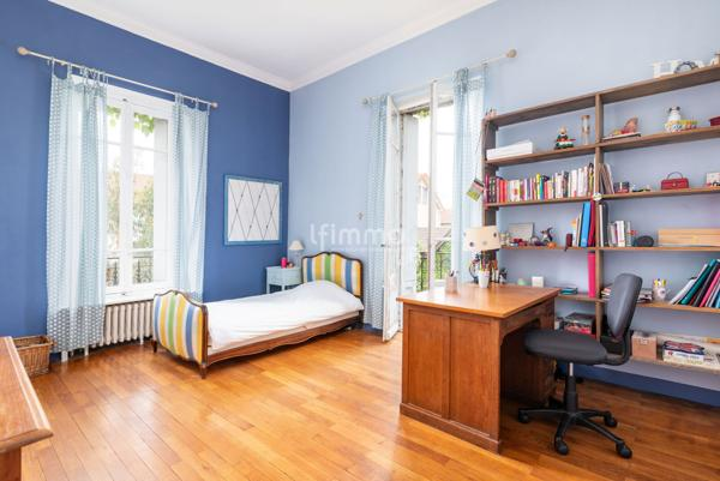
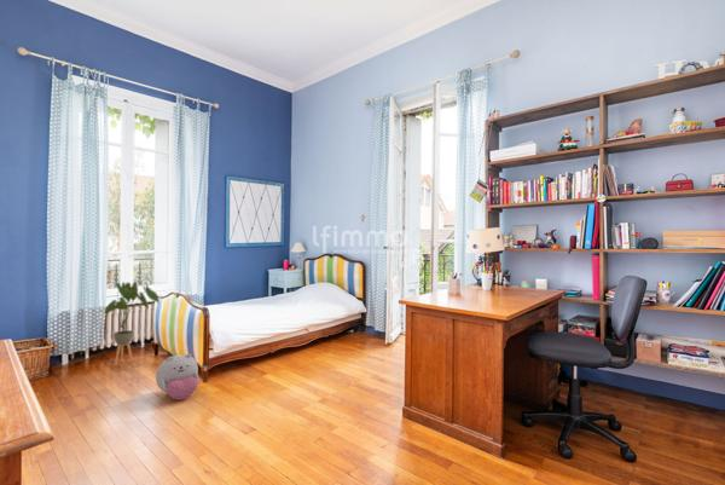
+ plush toy [155,353,199,402]
+ house plant [103,281,161,366]
